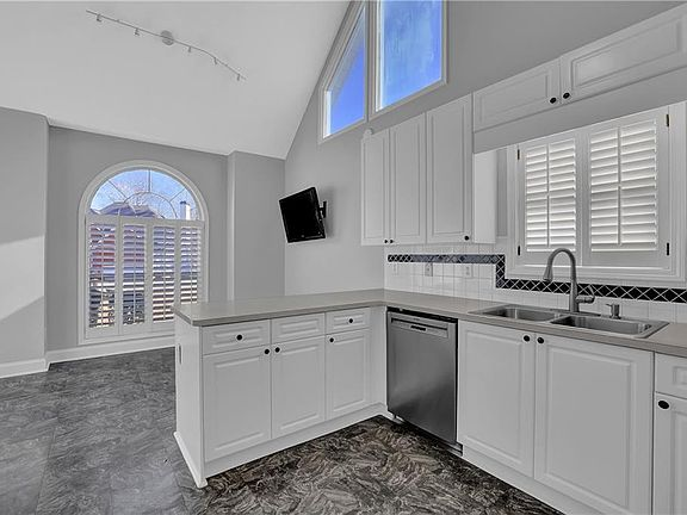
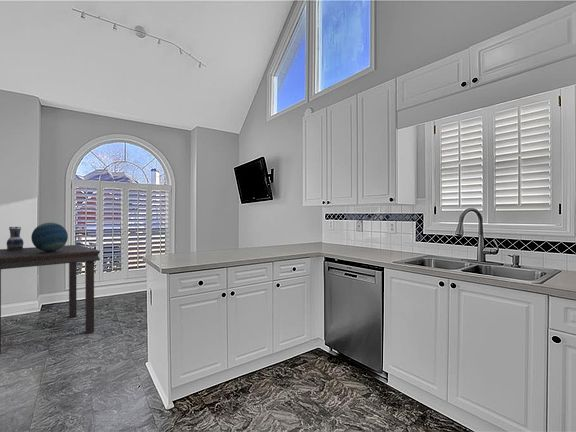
+ decorative sphere [30,222,69,252]
+ ceramic jug [6,226,25,250]
+ dining table [0,244,101,355]
